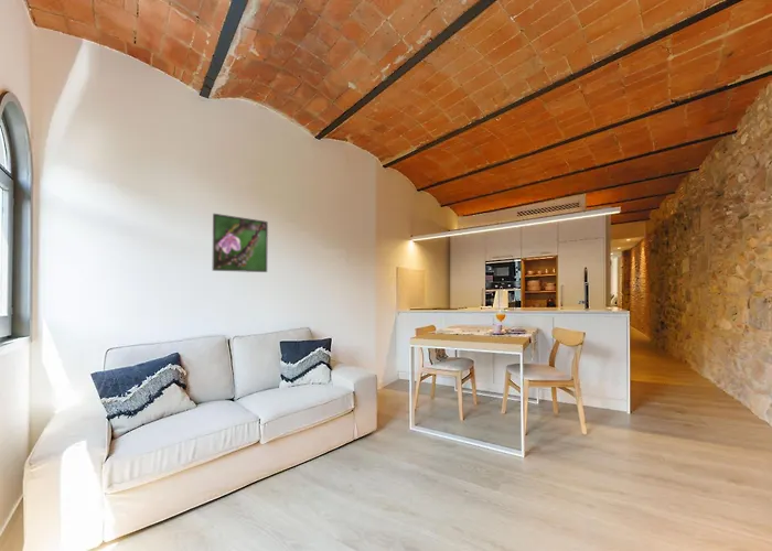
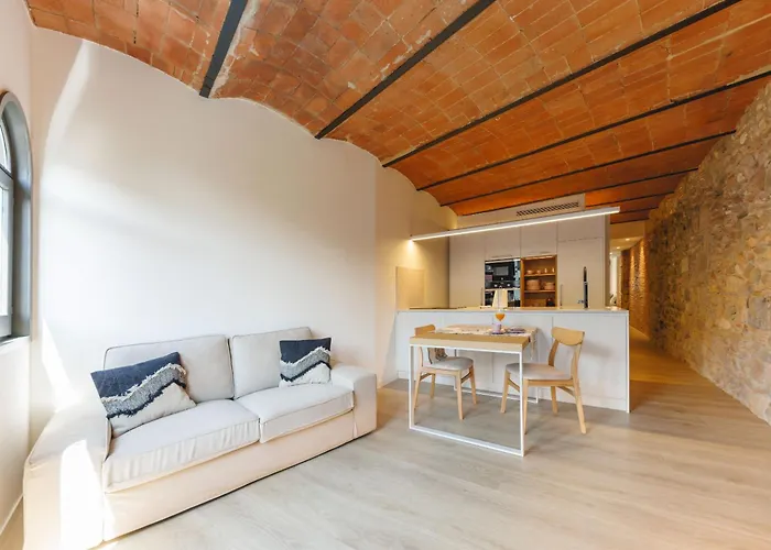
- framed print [211,213,269,273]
